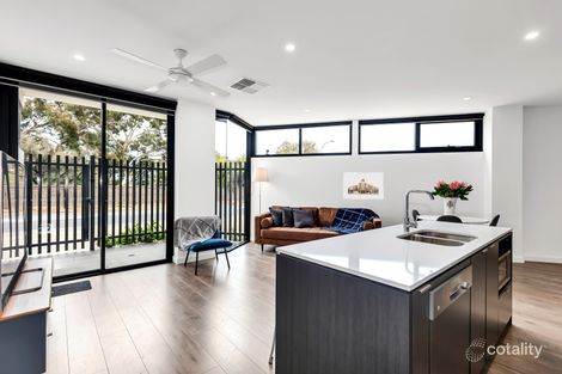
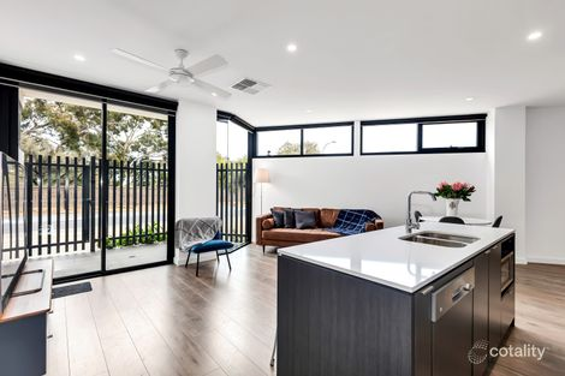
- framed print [342,171,385,201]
